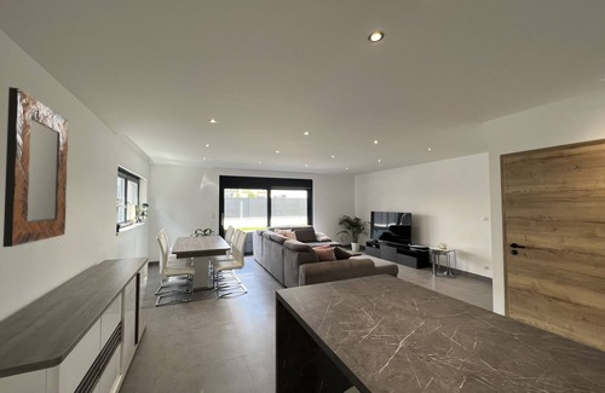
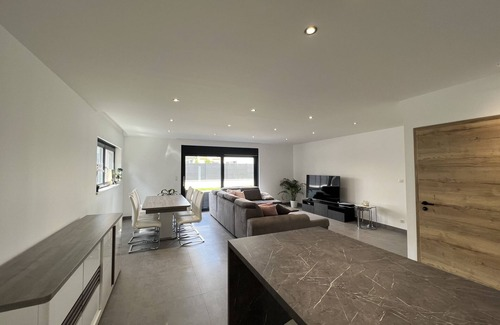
- home mirror [2,86,69,248]
